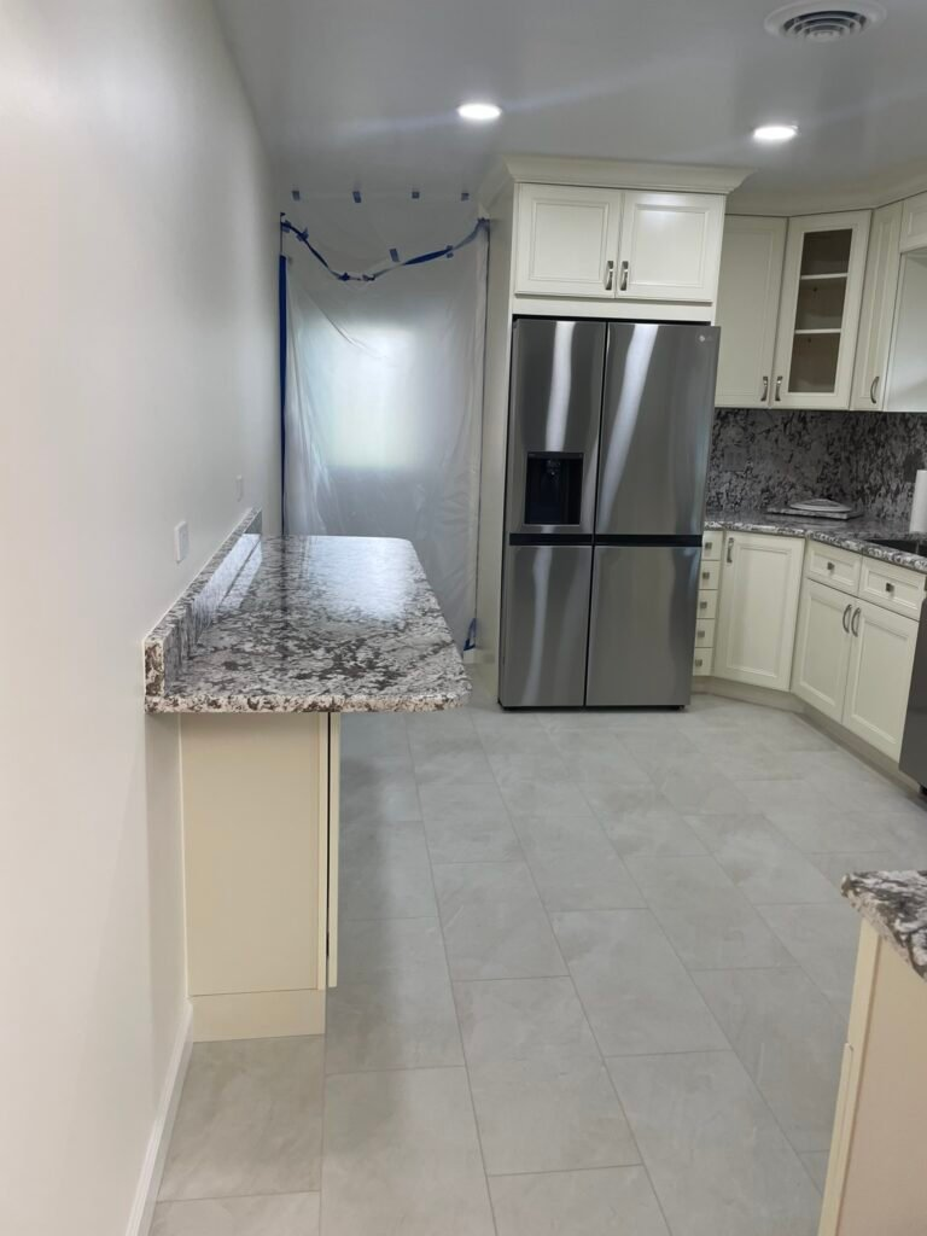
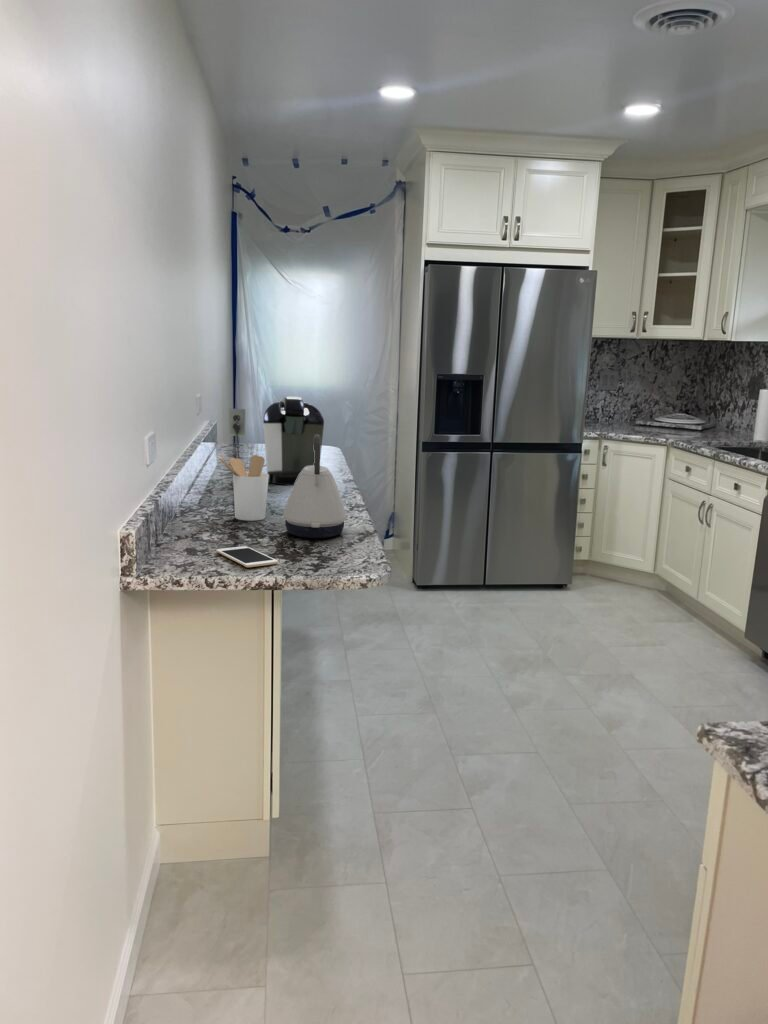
+ kettle [282,435,347,539]
+ coffee maker [228,396,325,486]
+ cell phone [215,545,279,568]
+ utensil holder [216,454,269,522]
